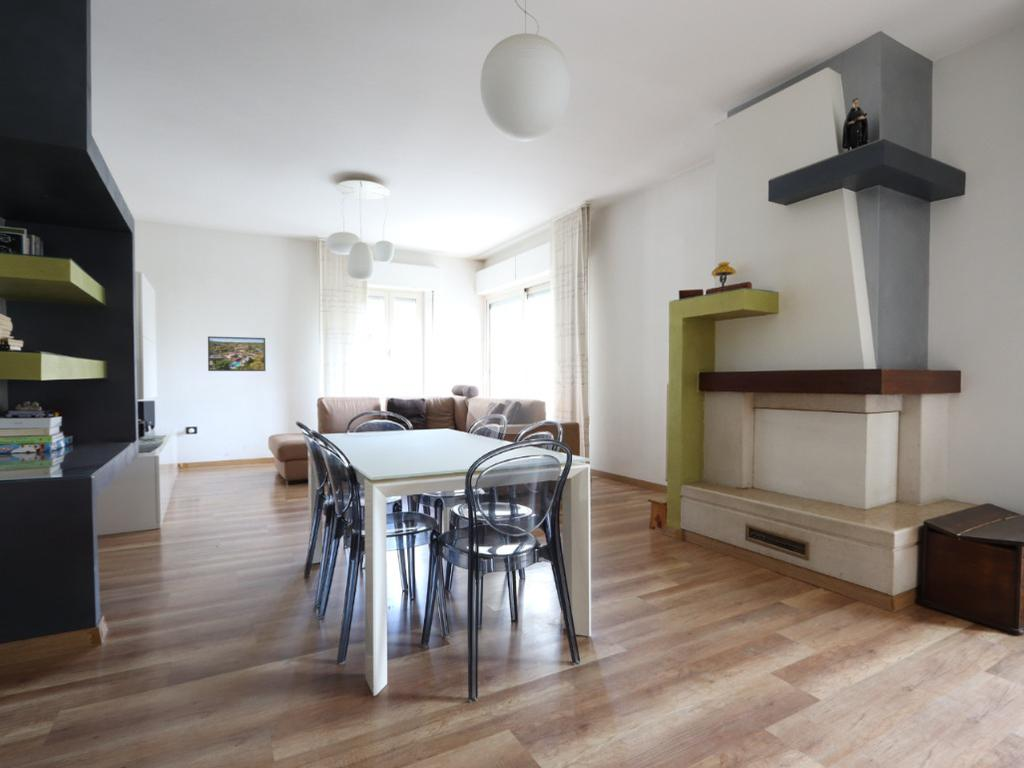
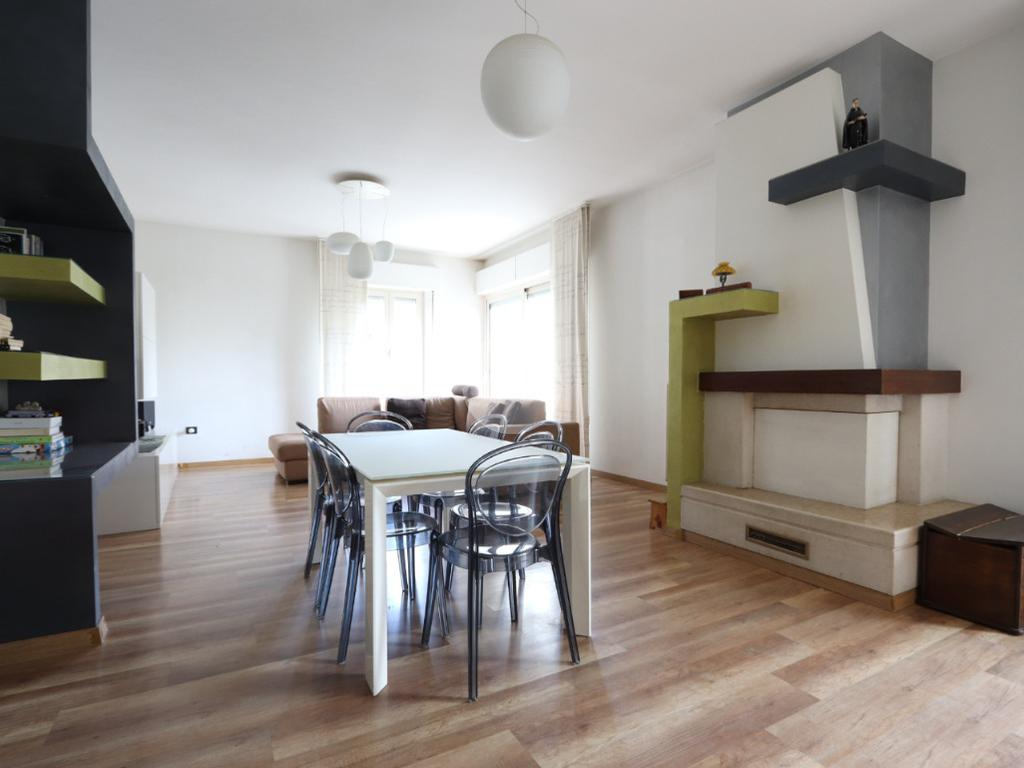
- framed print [207,335,266,372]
